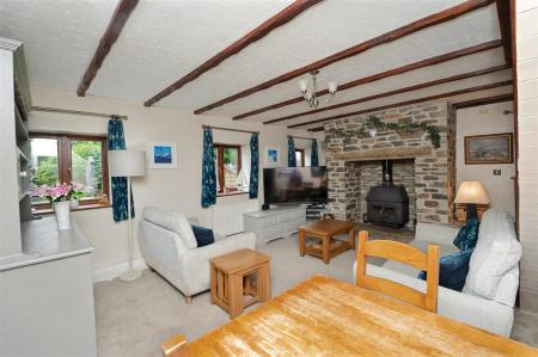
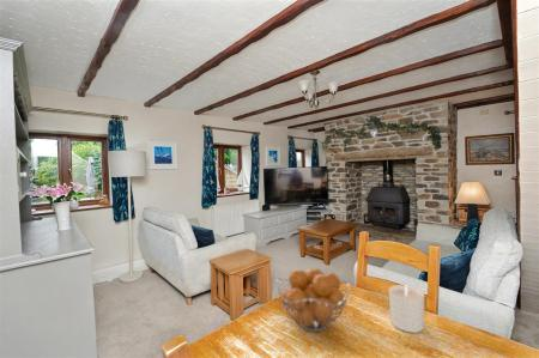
+ fruit basket [275,267,351,333]
+ candle [388,284,425,334]
